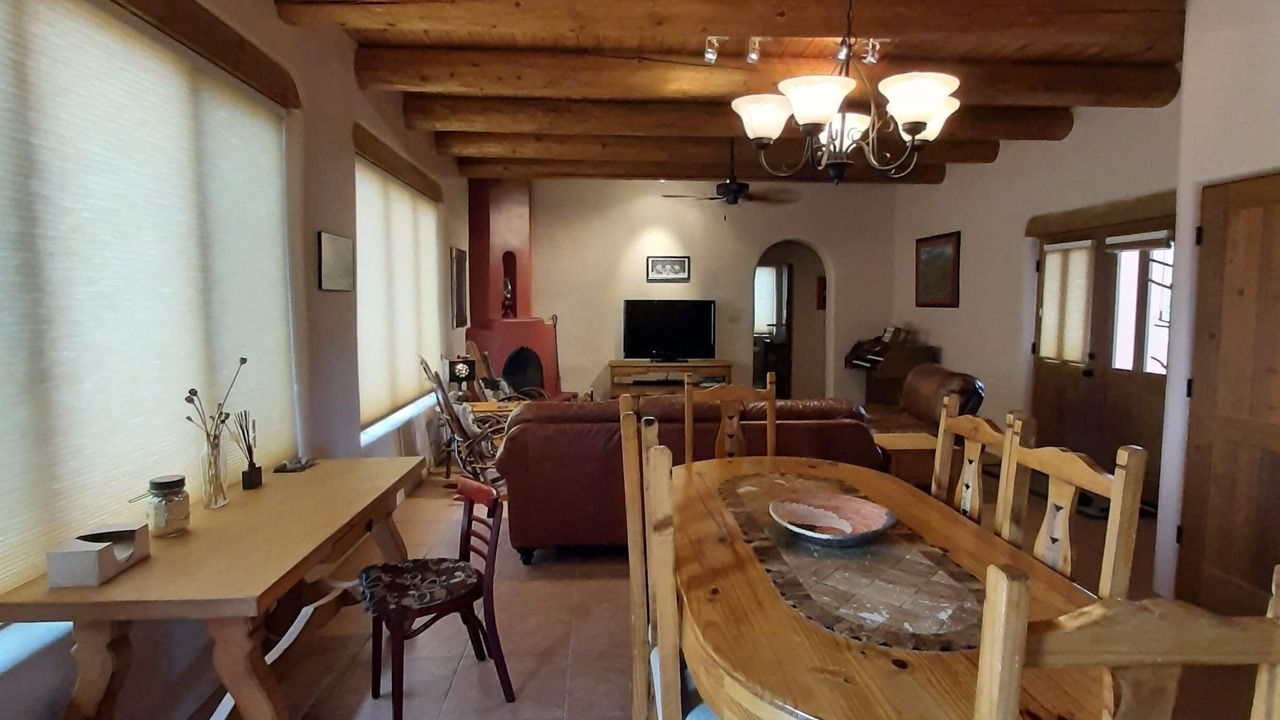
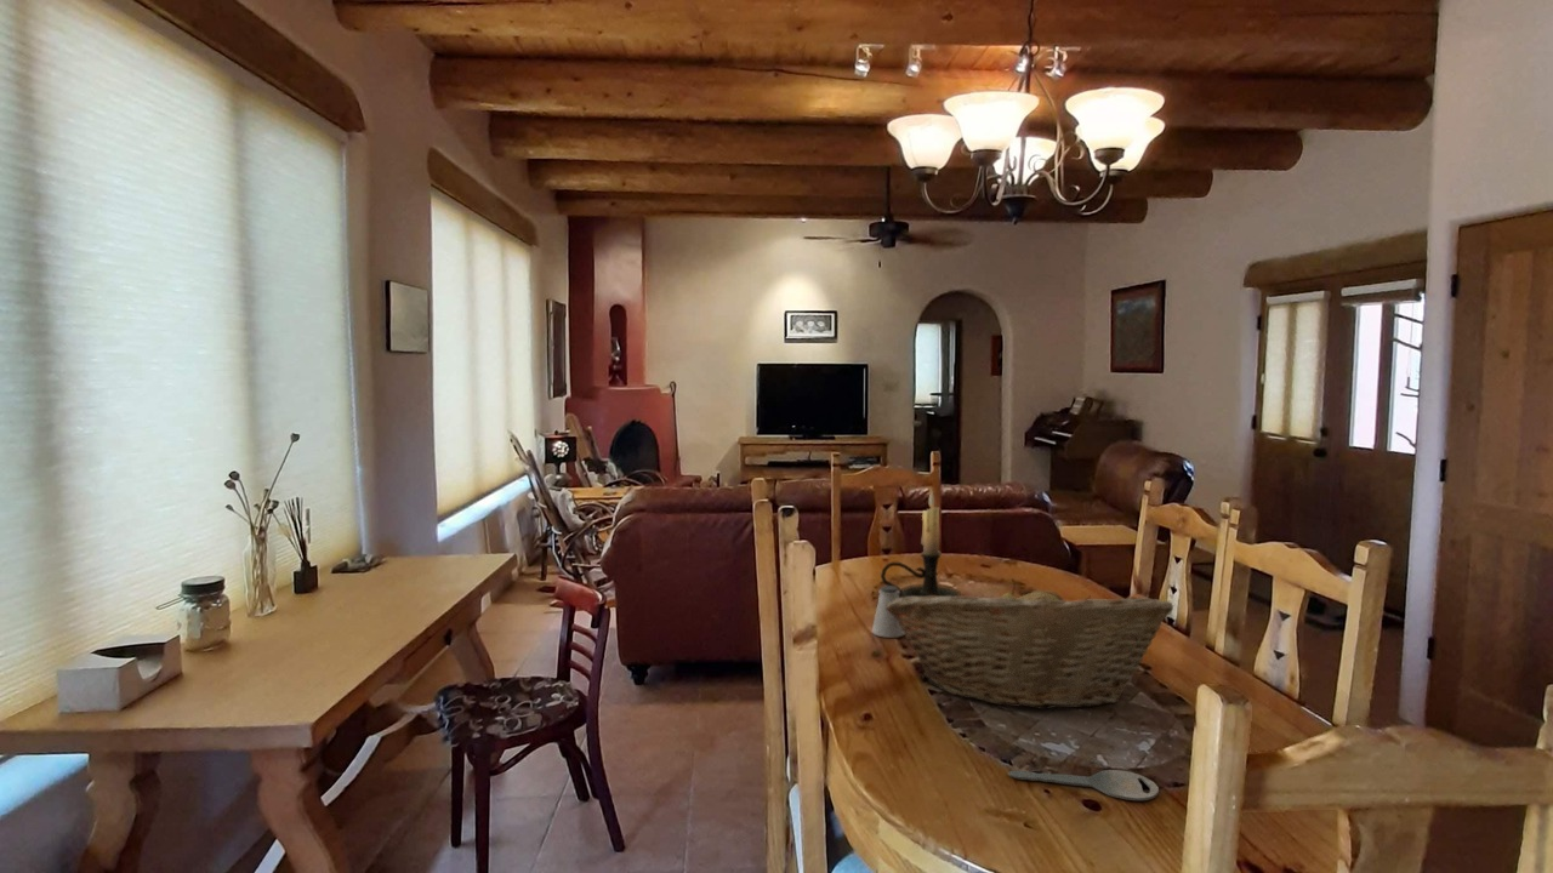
+ candle holder [880,491,961,598]
+ key [1007,769,1160,801]
+ fruit basket [886,577,1174,711]
+ saltshaker [871,584,906,639]
